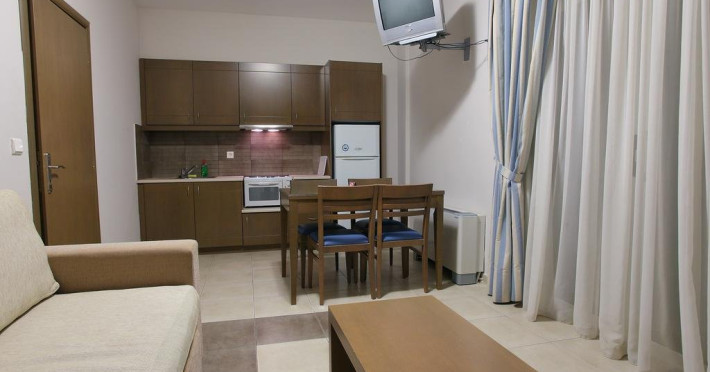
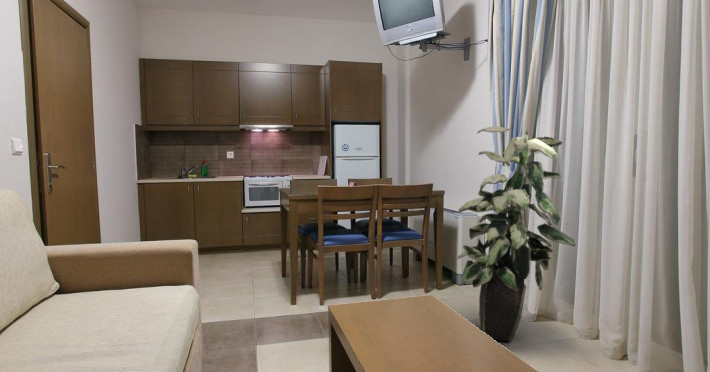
+ indoor plant [456,125,577,343]
